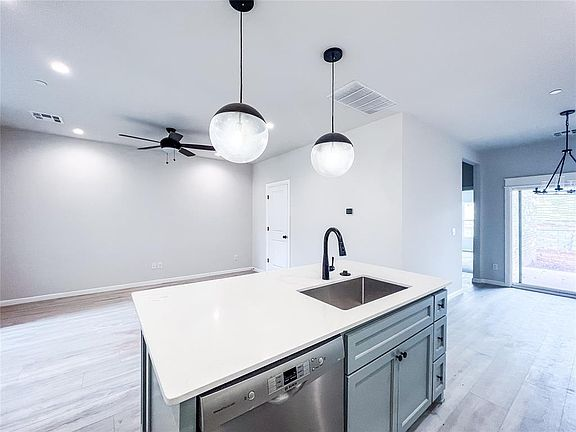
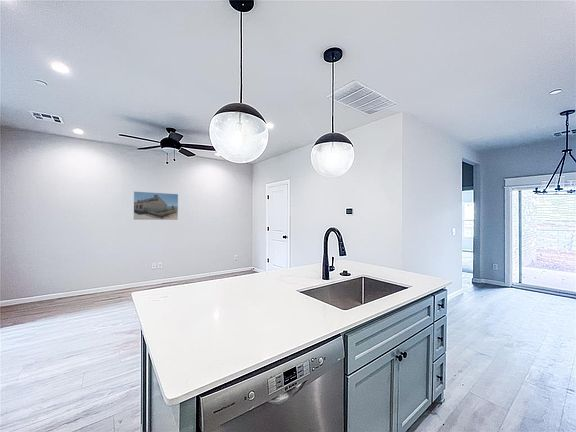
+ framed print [133,190,179,221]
